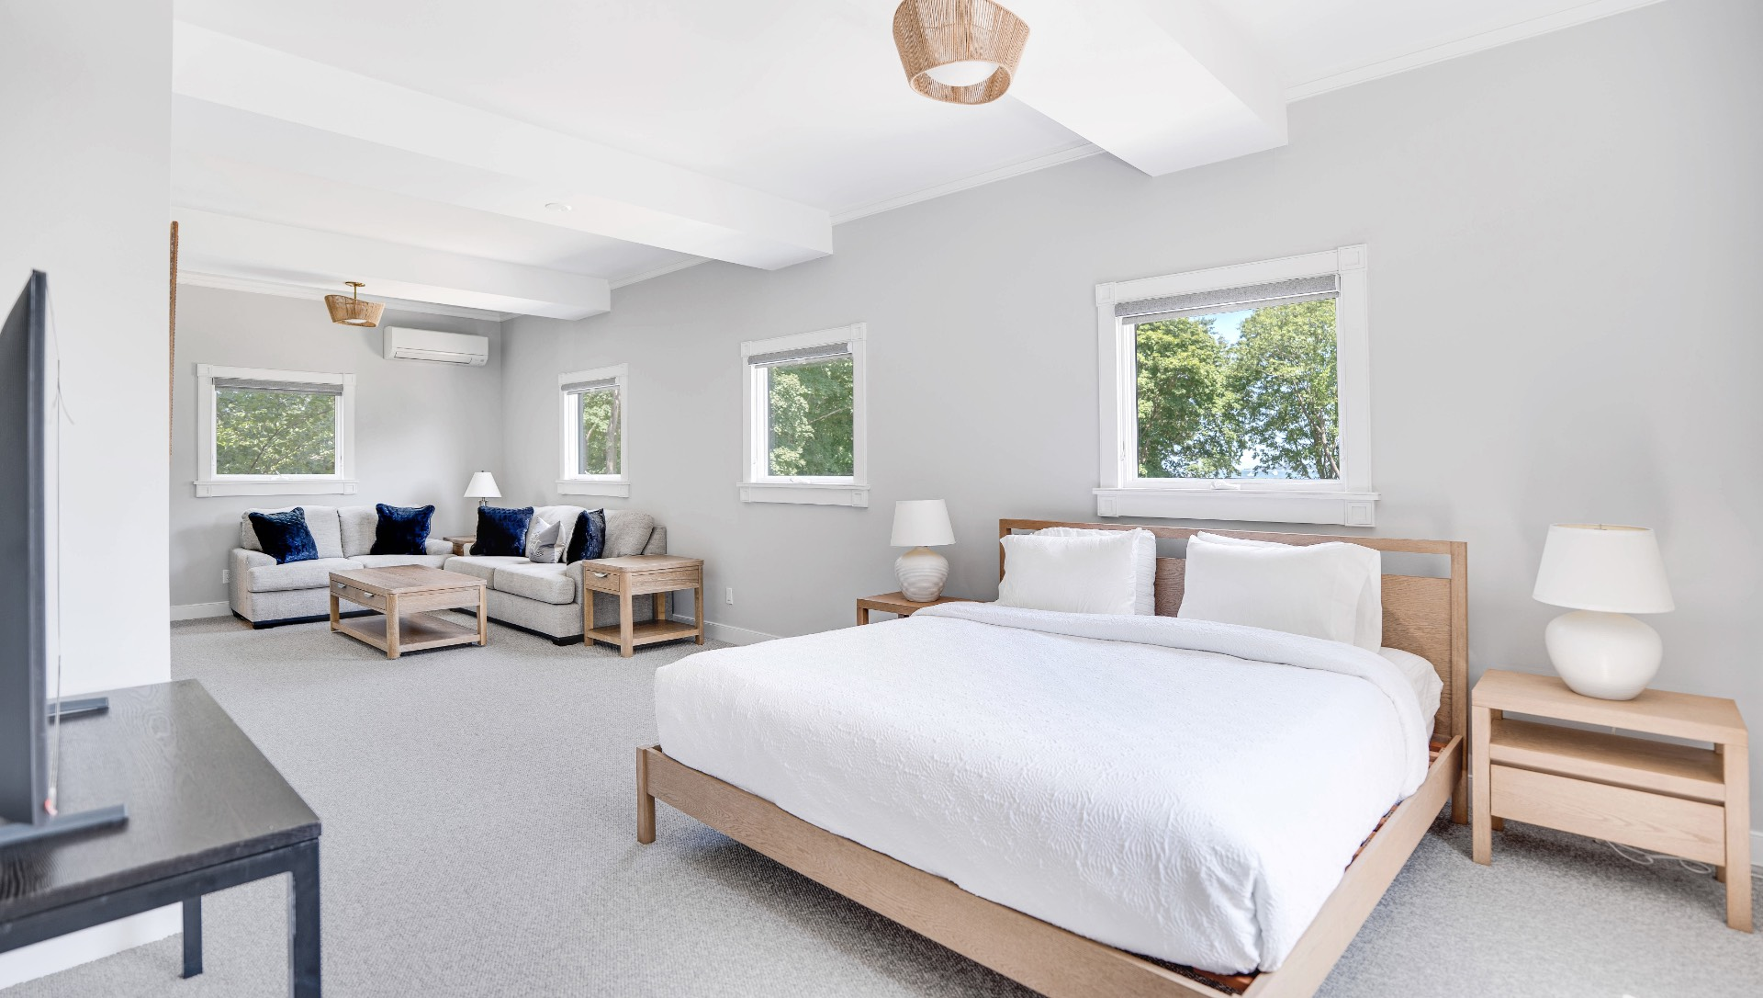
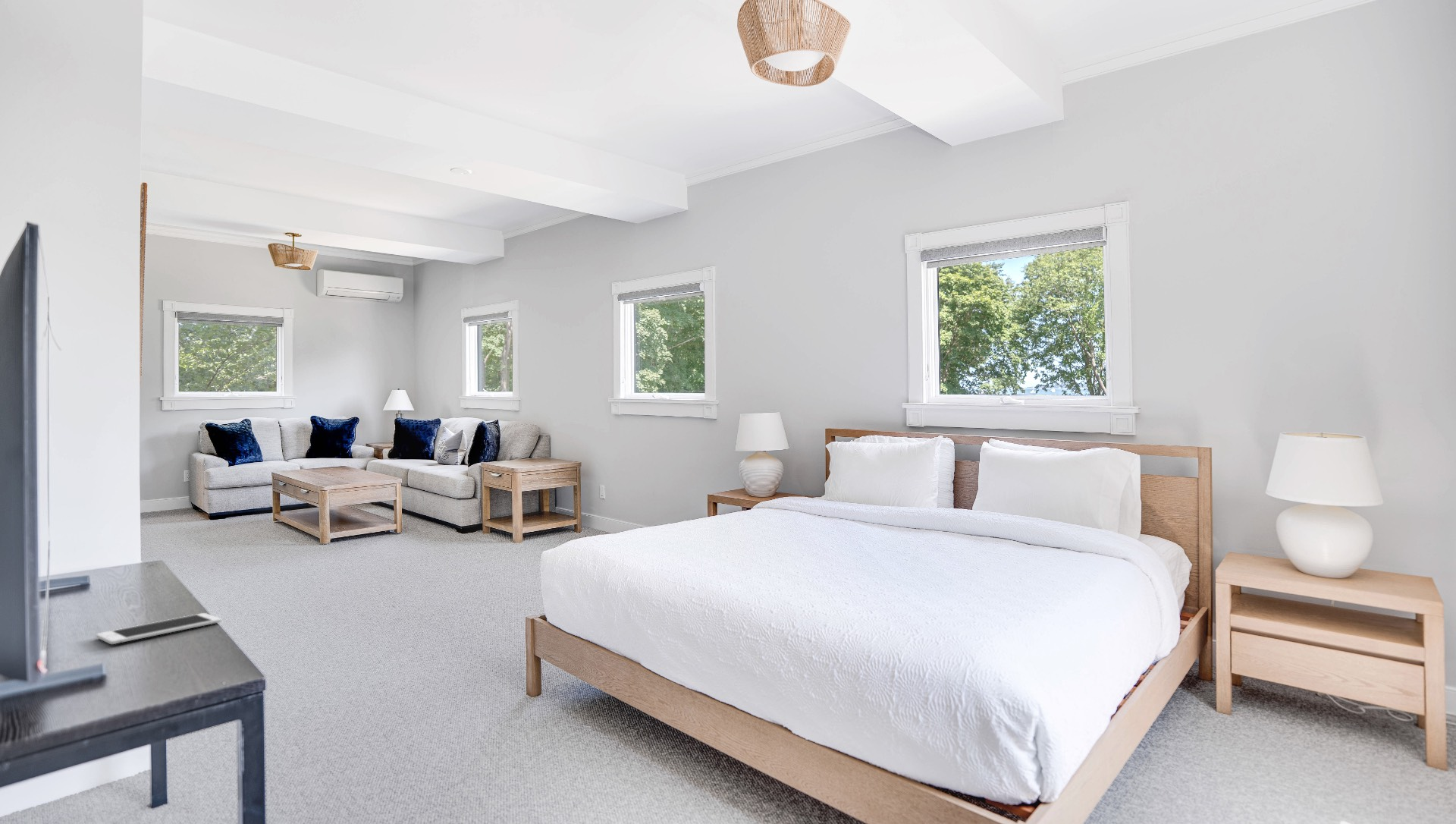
+ cell phone [96,612,222,645]
